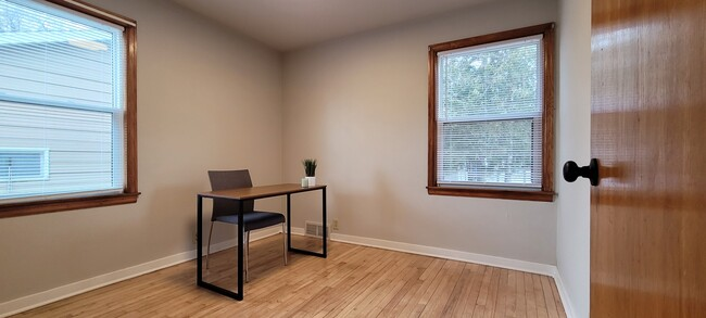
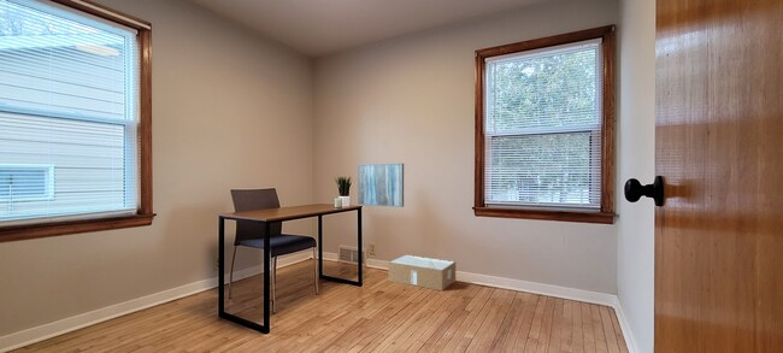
+ cardboard box [387,254,457,292]
+ wall art [357,163,405,208]
